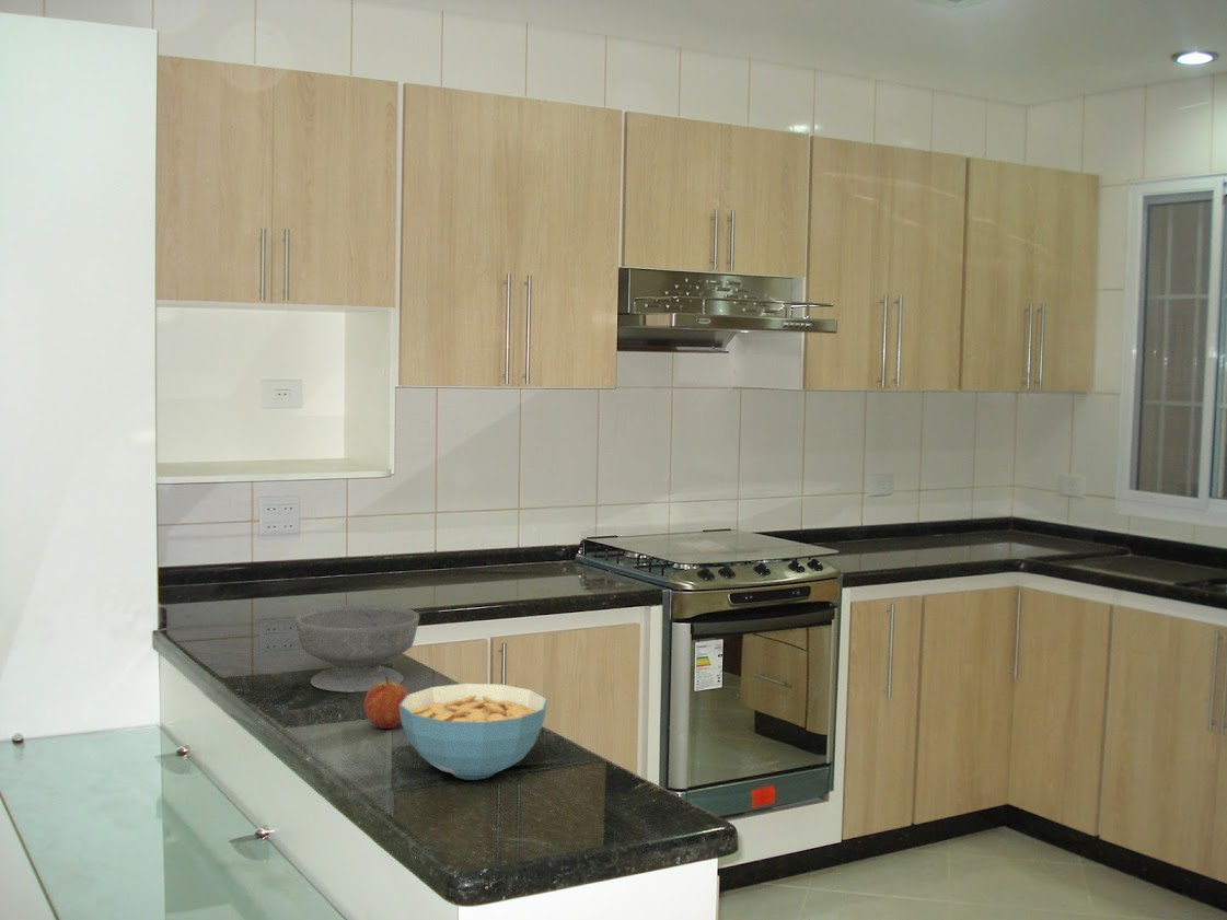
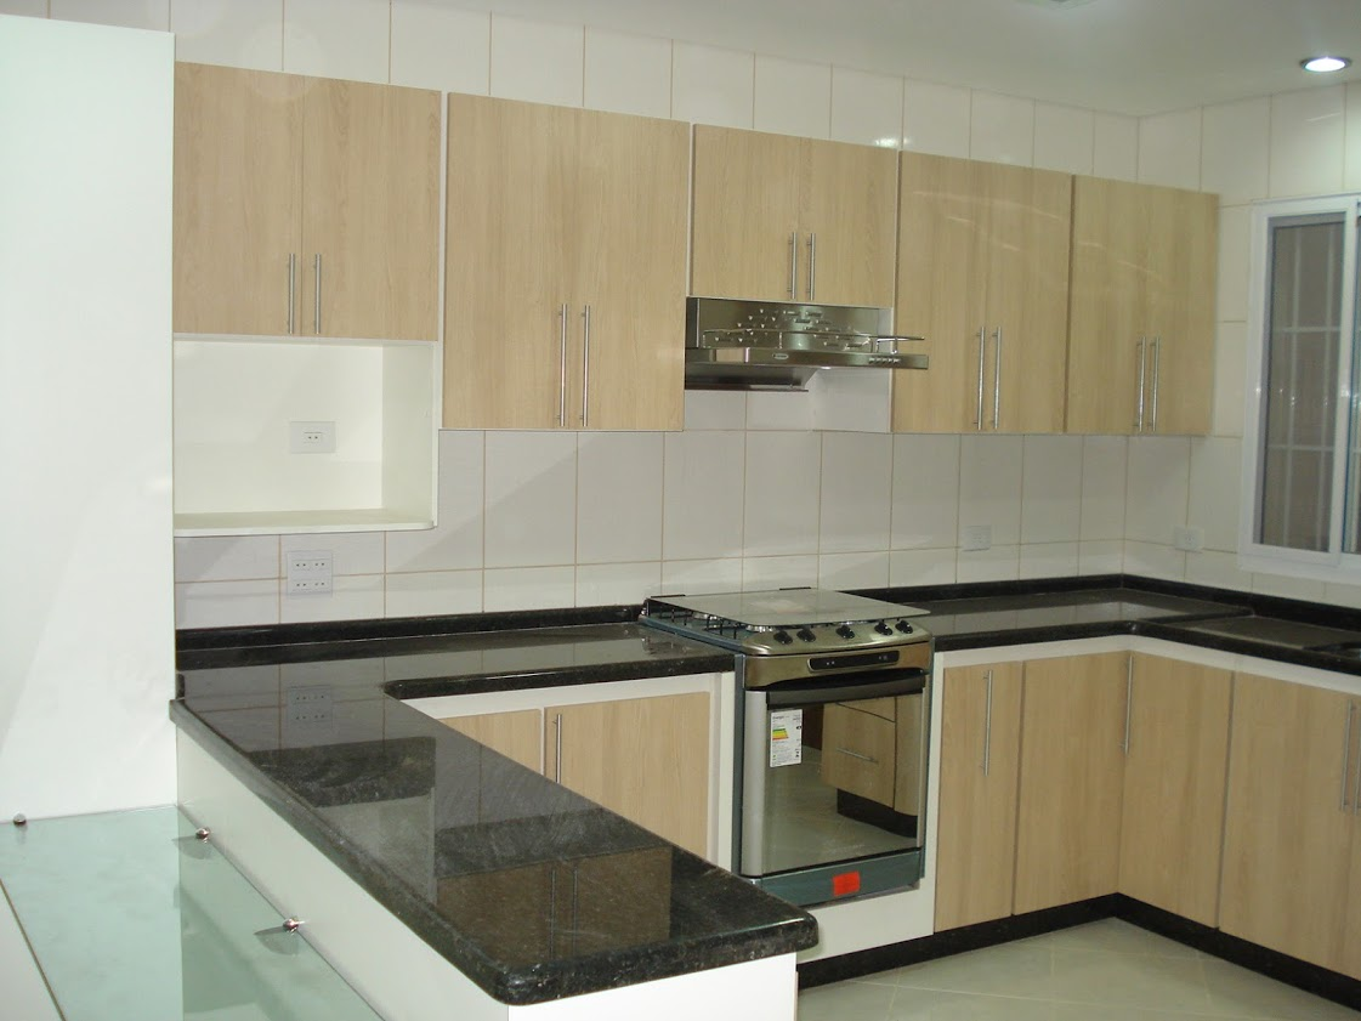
- fruit [363,676,409,730]
- cereal bowl [400,683,548,781]
- bowl [293,604,420,694]
